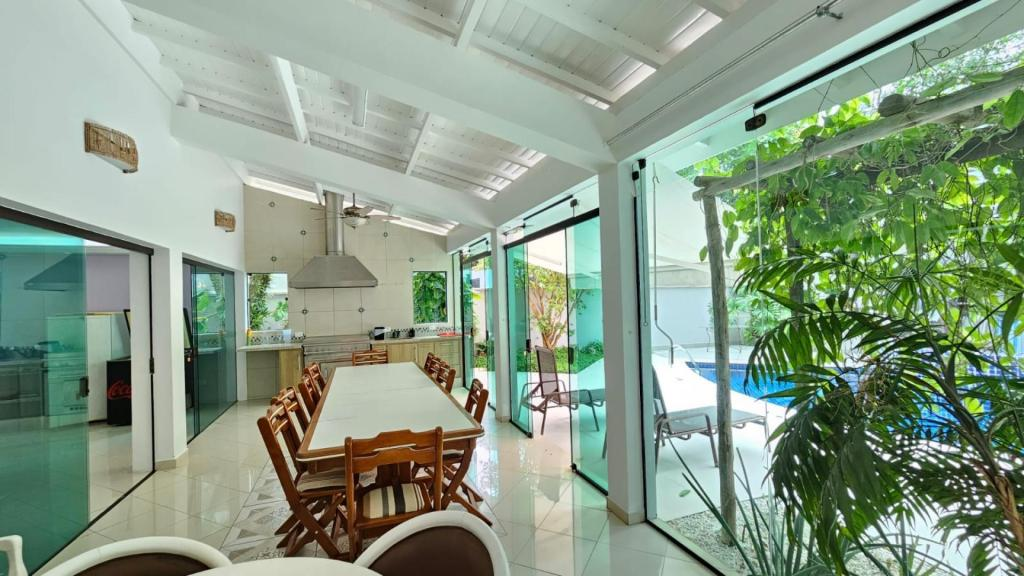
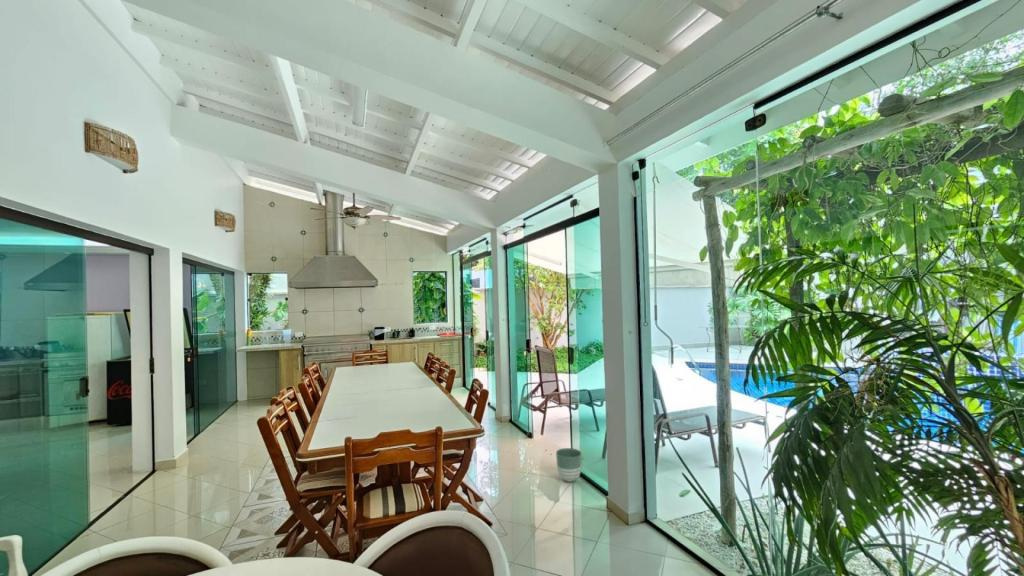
+ planter [555,447,582,483]
